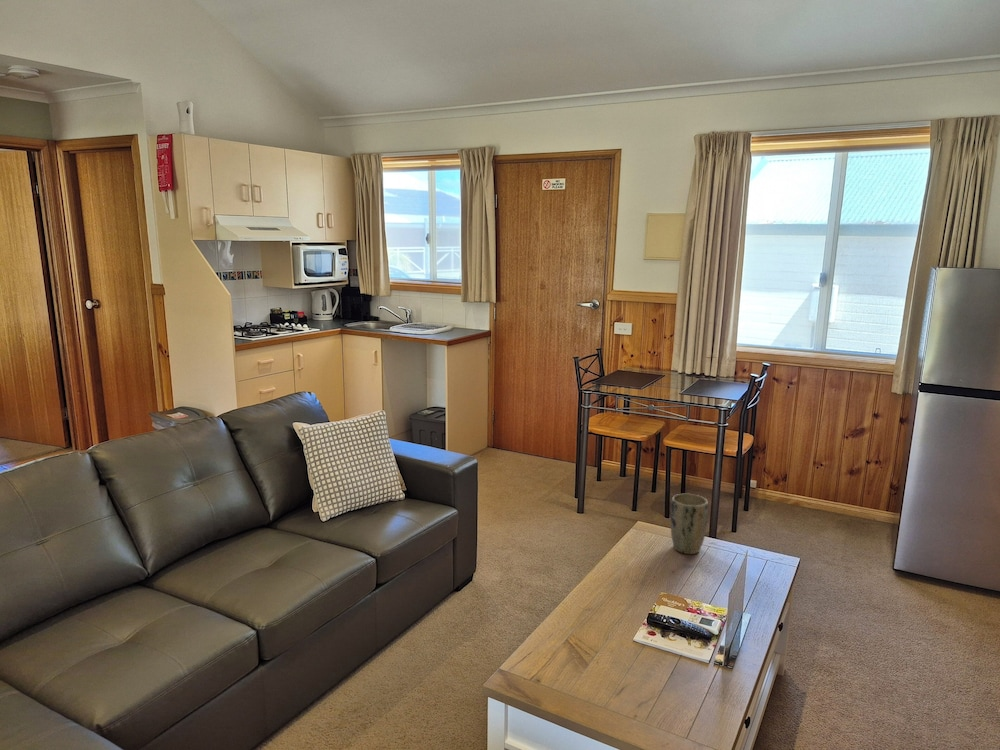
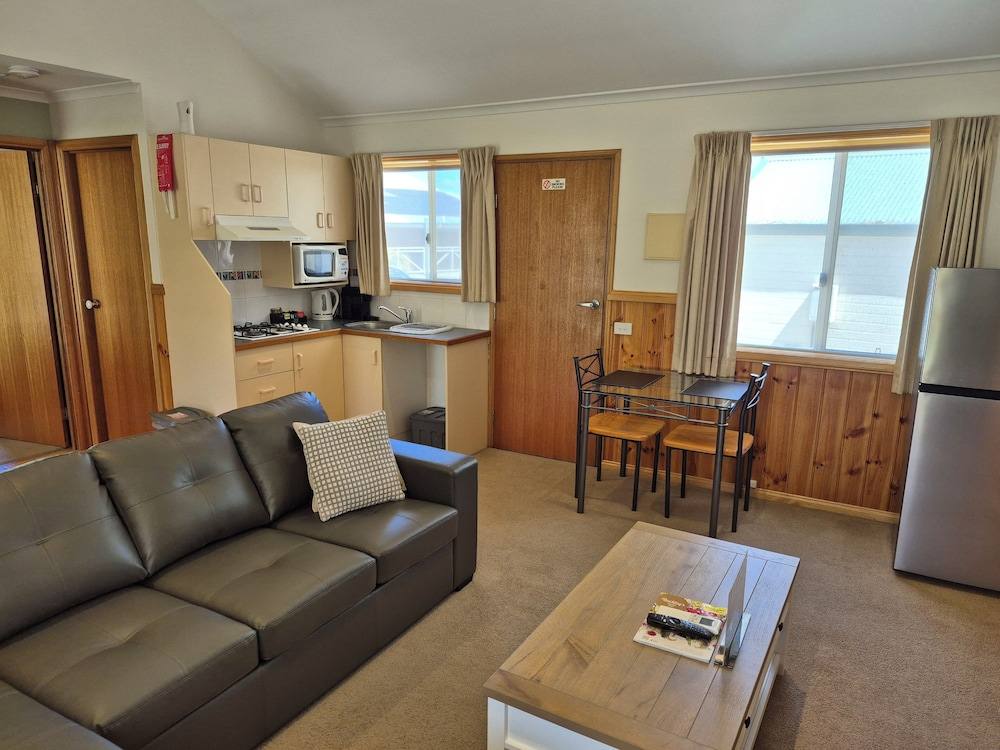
- plant pot [669,493,709,555]
